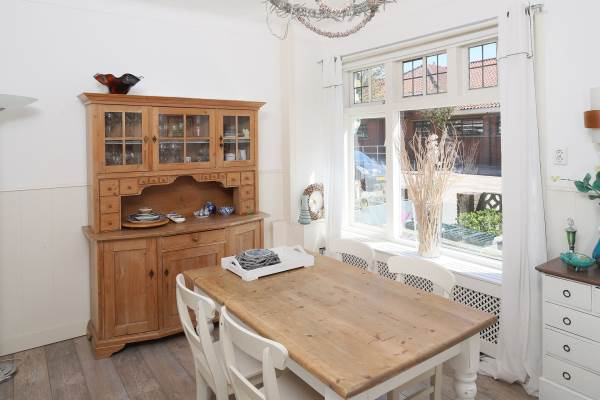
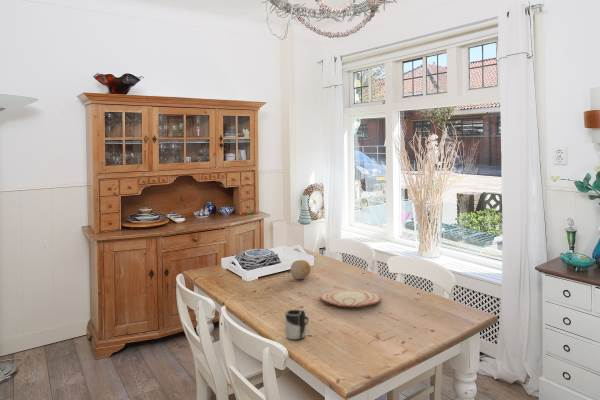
+ plate [319,289,382,308]
+ fruit [290,259,312,280]
+ cup [285,309,310,340]
